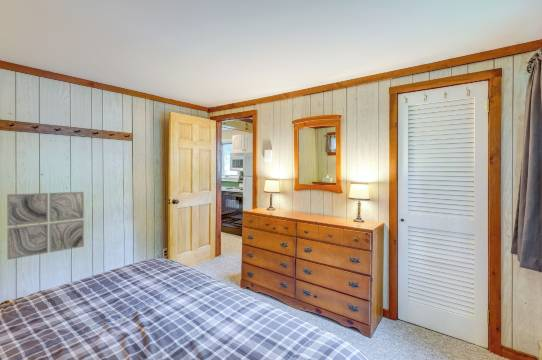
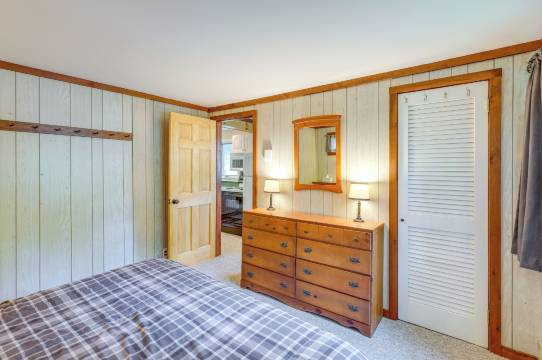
- wall art [6,191,85,261]
